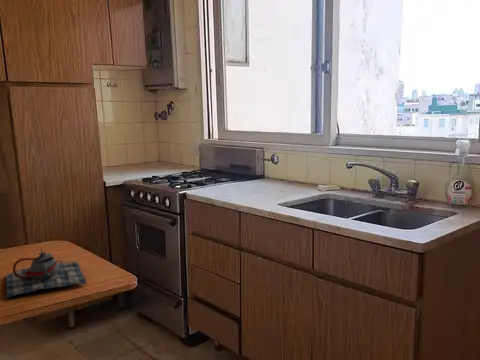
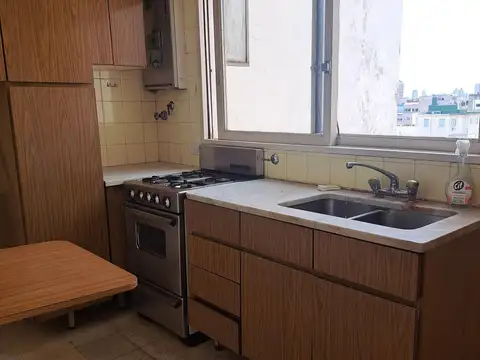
- teapot [5,247,87,299]
